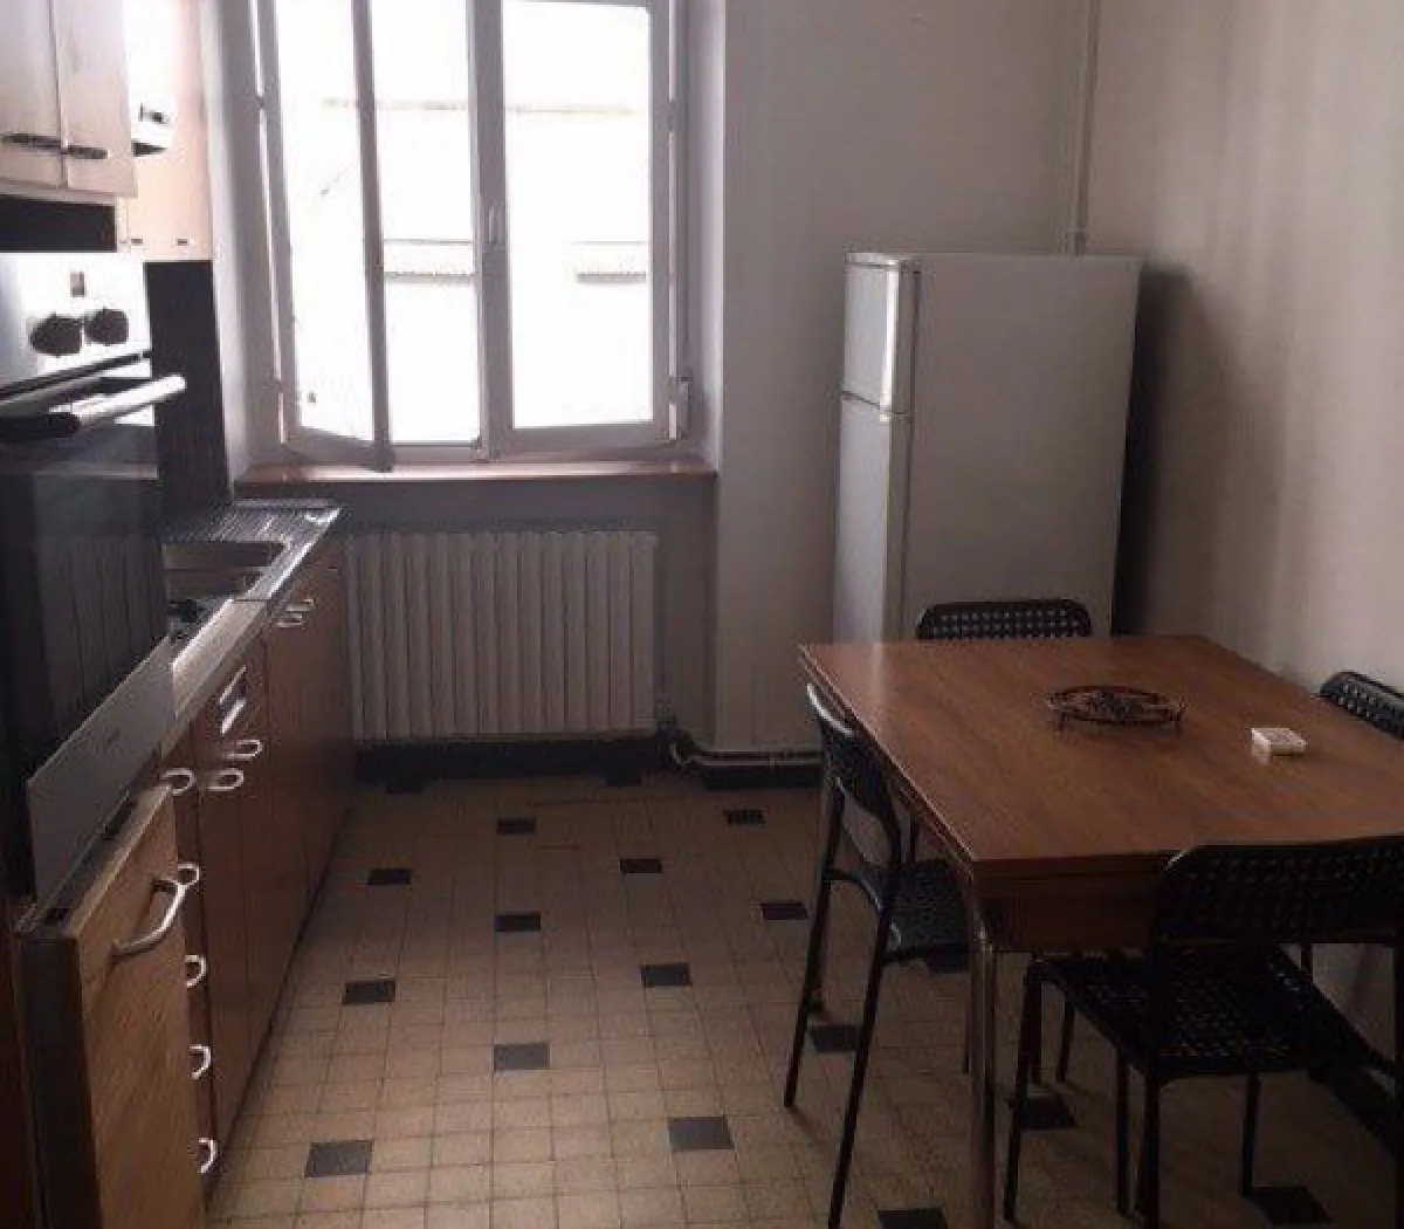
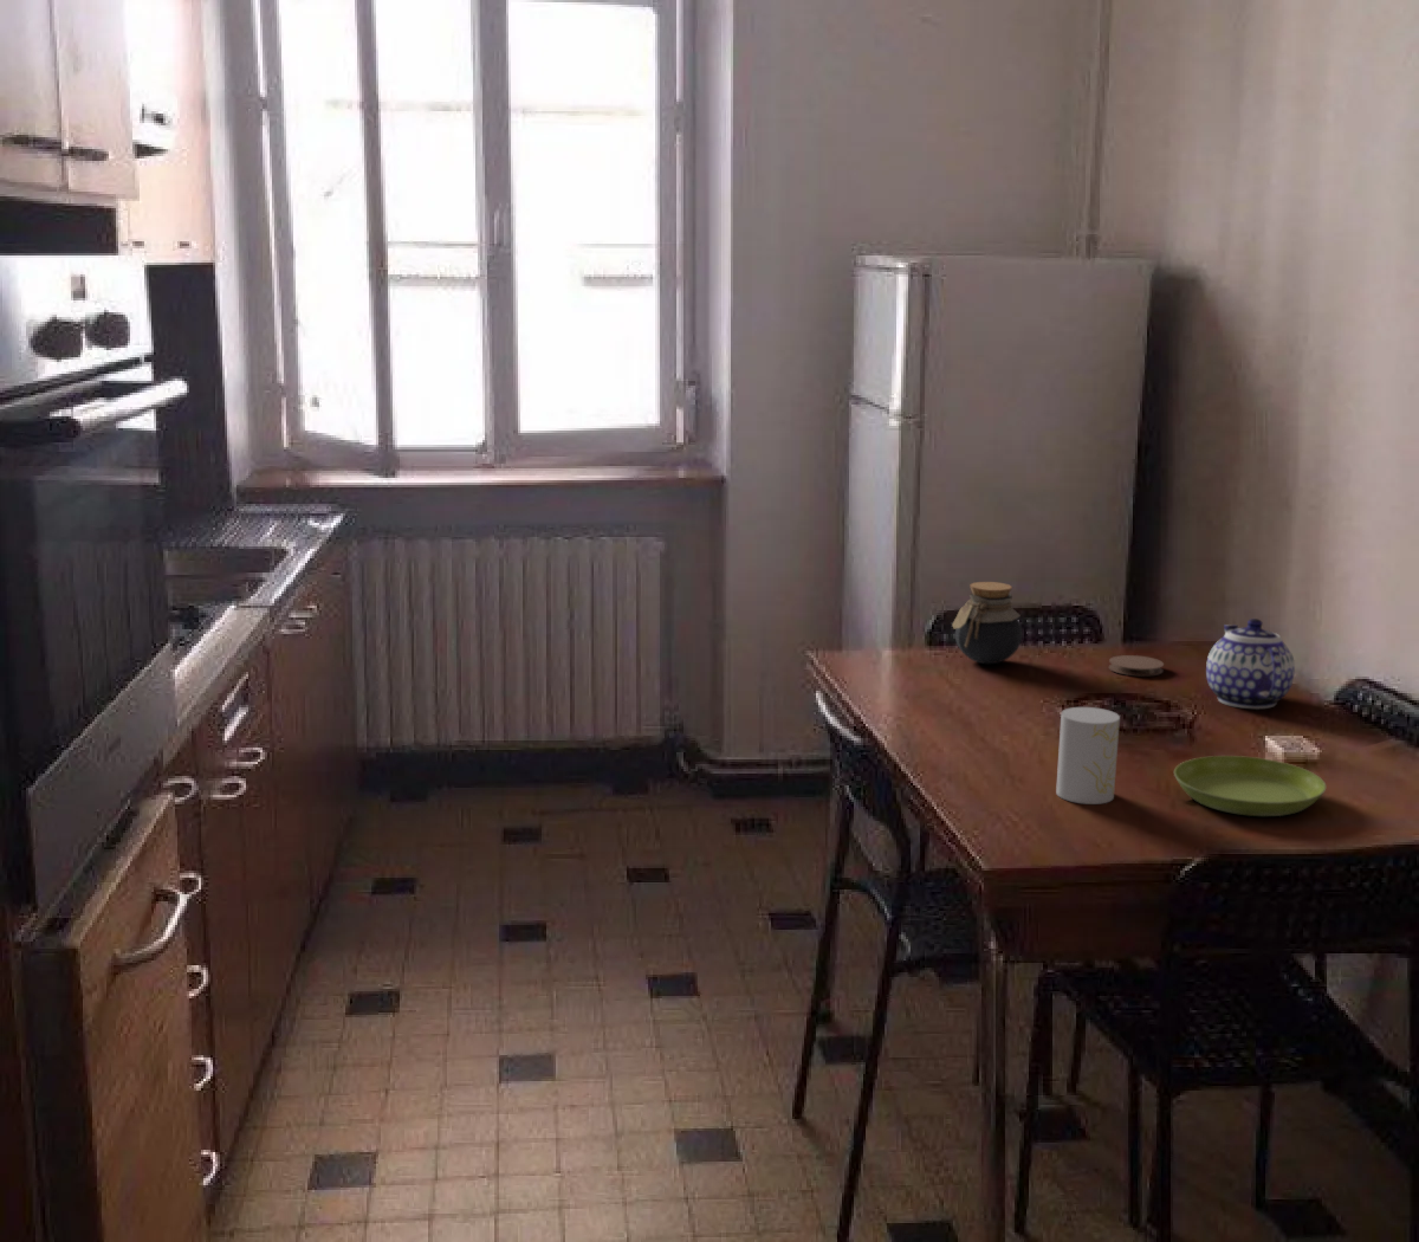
+ teapot [1205,618,1296,711]
+ coaster [1108,654,1164,678]
+ cup [1055,706,1121,805]
+ jar [951,581,1023,665]
+ saucer [1173,754,1327,817]
